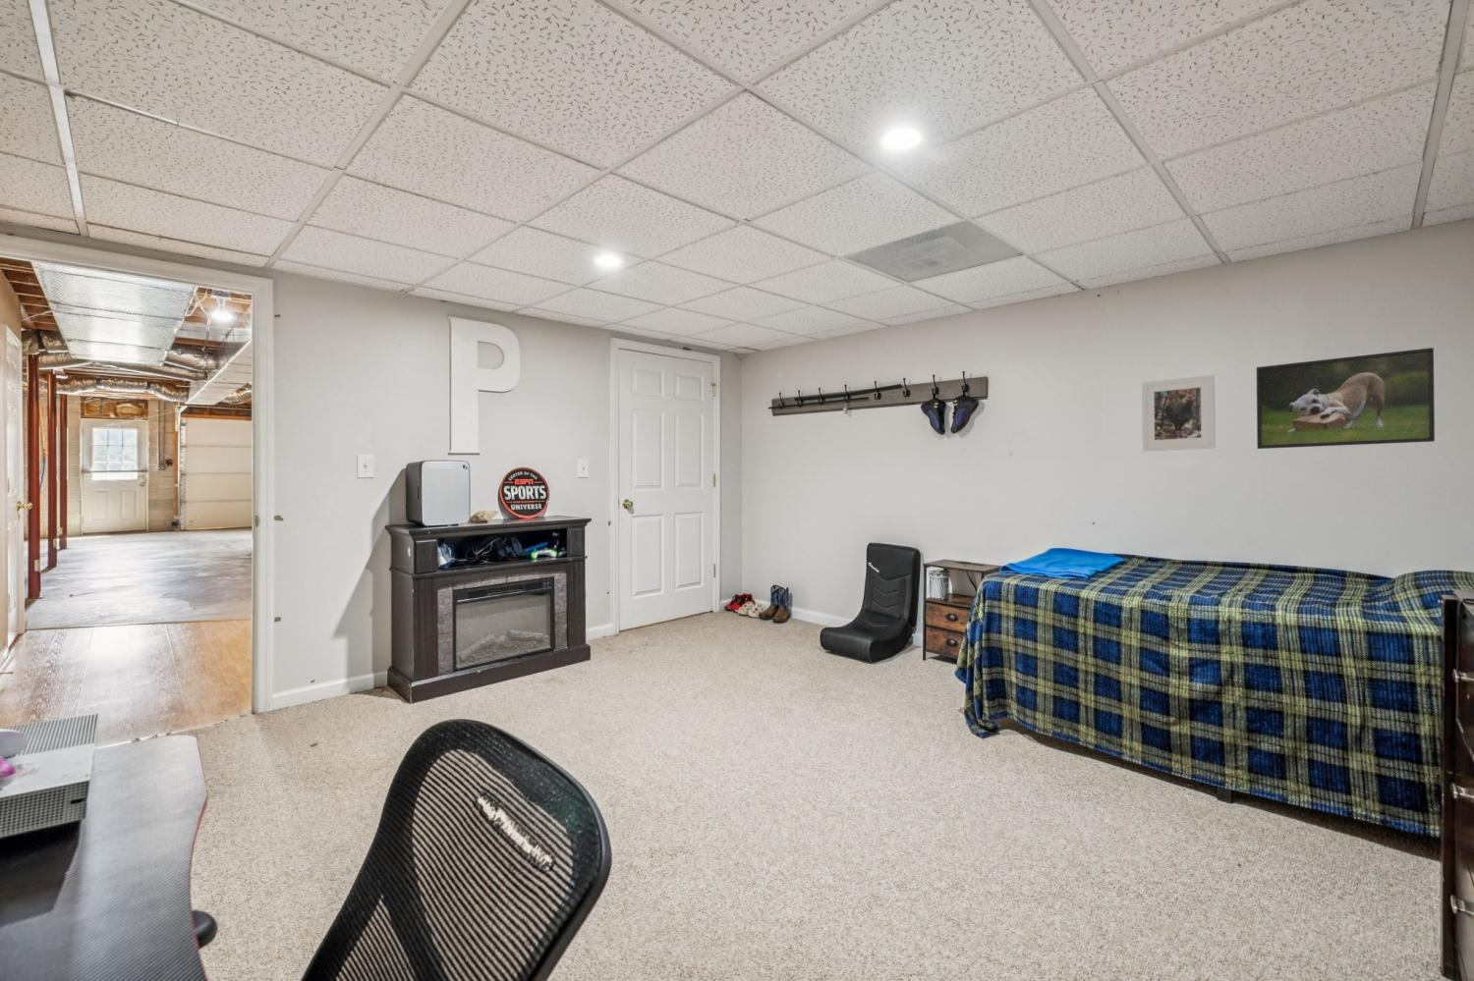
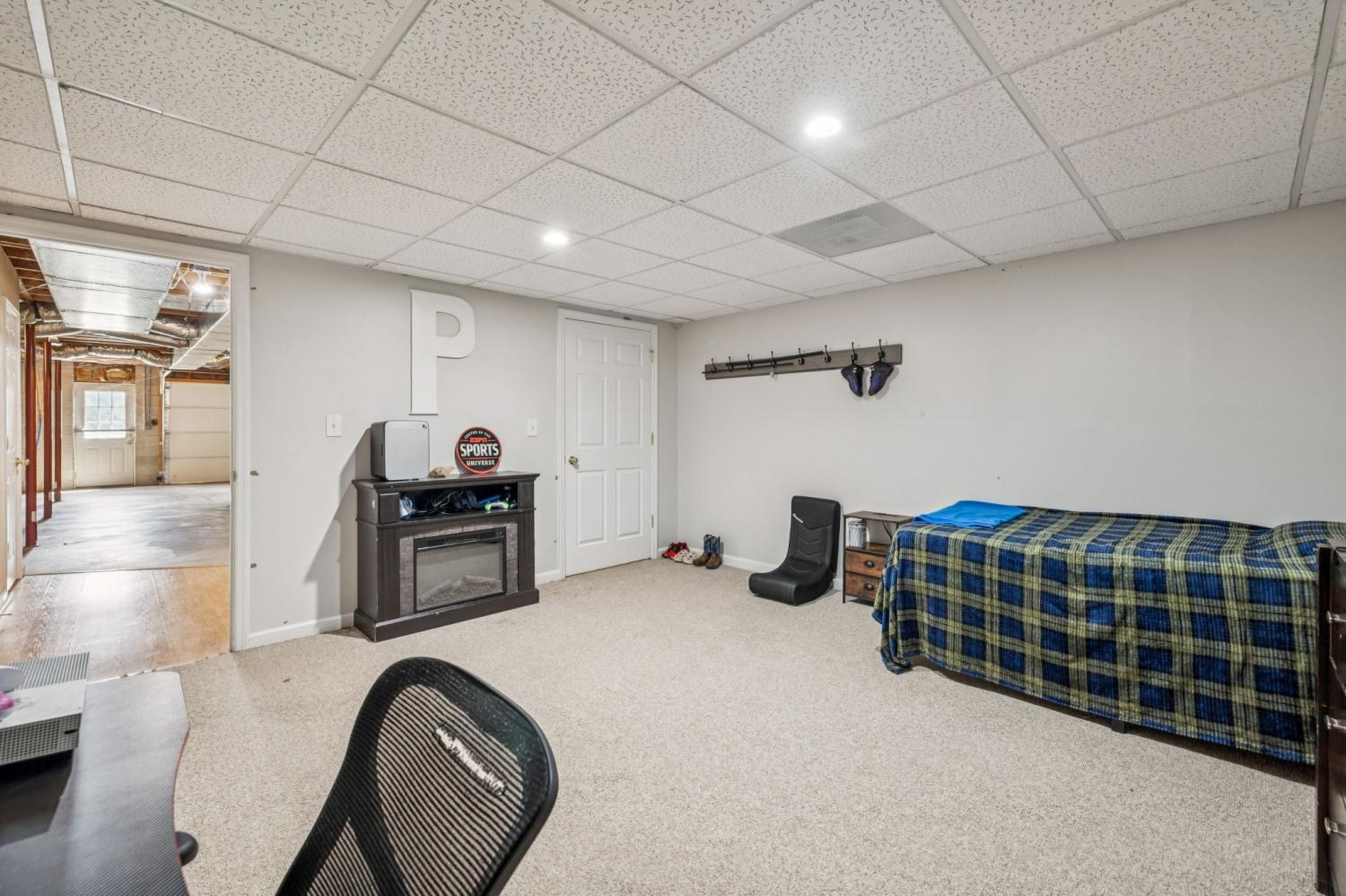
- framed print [1256,347,1436,450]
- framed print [1141,374,1217,452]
